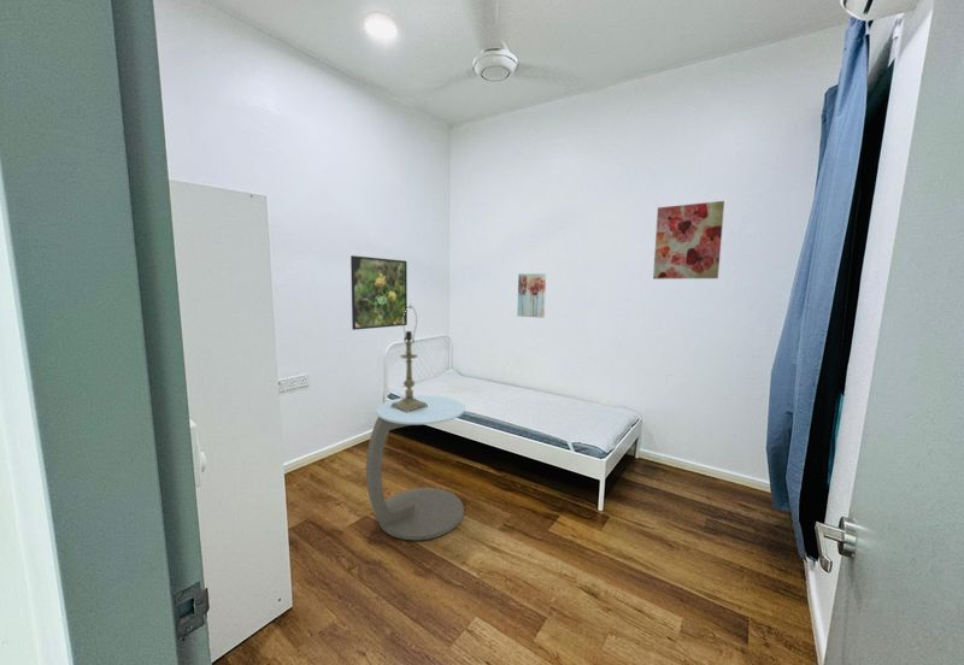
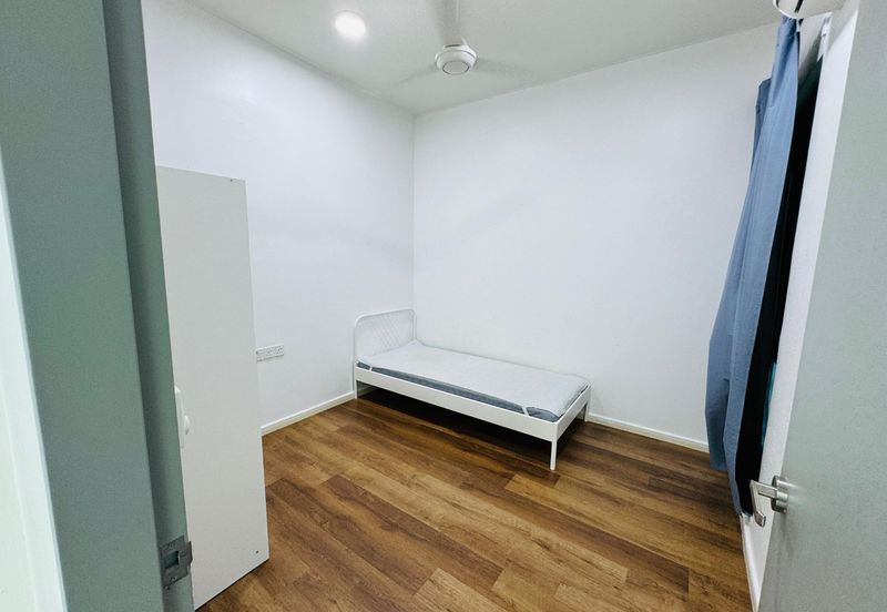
- wall art [516,272,547,319]
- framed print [349,254,408,331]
- table lamp [390,304,428,413]
- wall art [652,200,725,279]
- side table [365,395,466,541]
